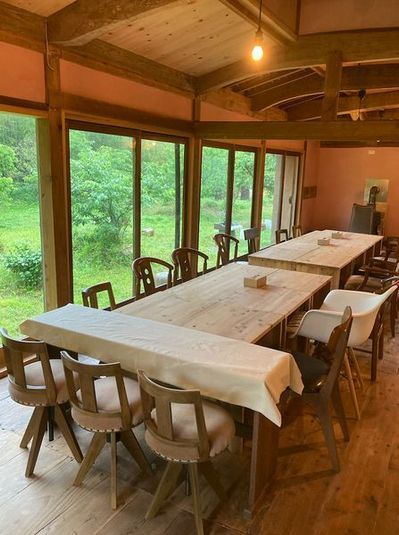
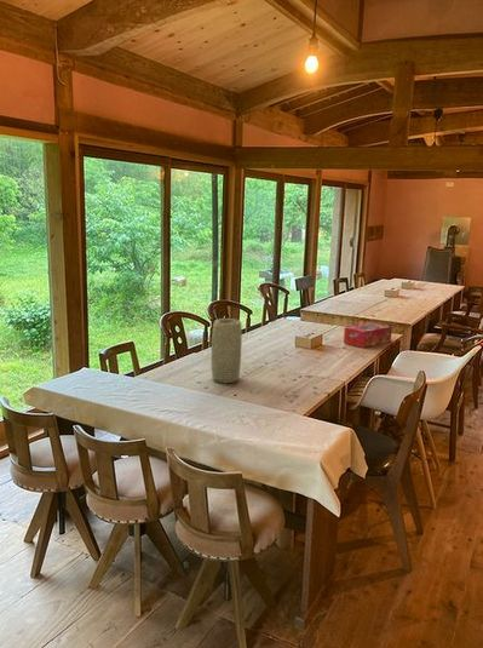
+ tissue box [343,321,393,349]
+ vase [209,317,243,384]
